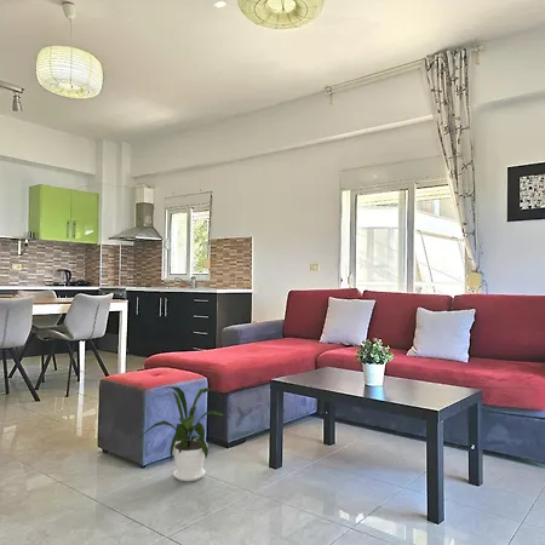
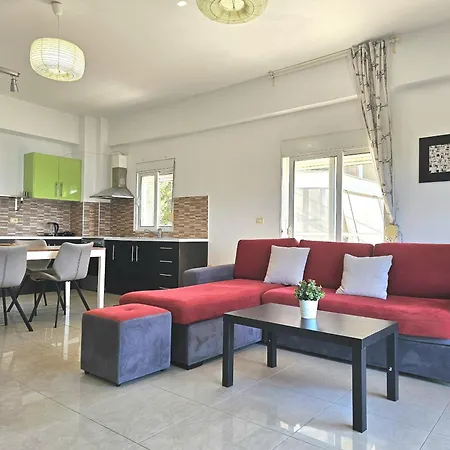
- house plant [138,385,228,482]
